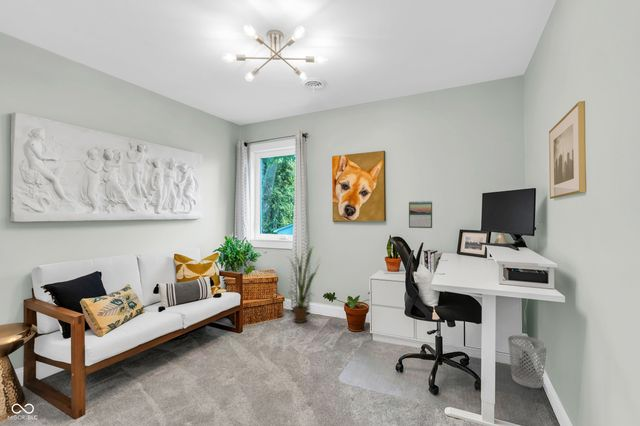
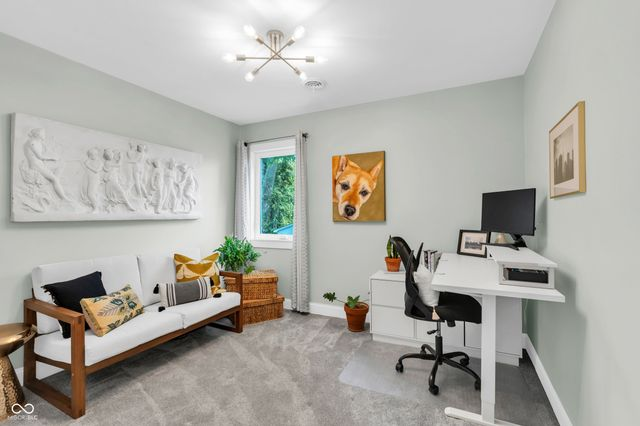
- calendar [408,200,433,229]
- wastebasket [507,334,547,389]
- house plant [284,245,323,324]
